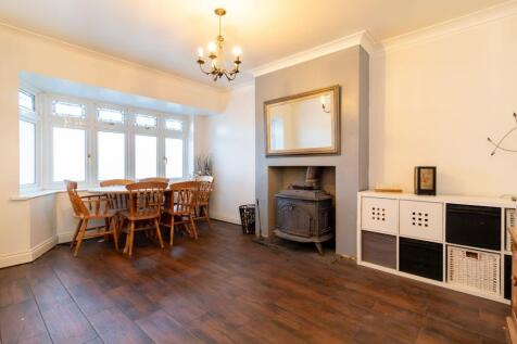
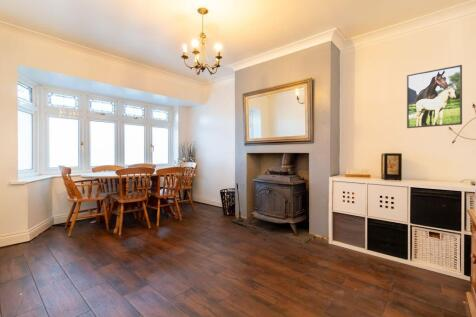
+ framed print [406,64,463,129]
